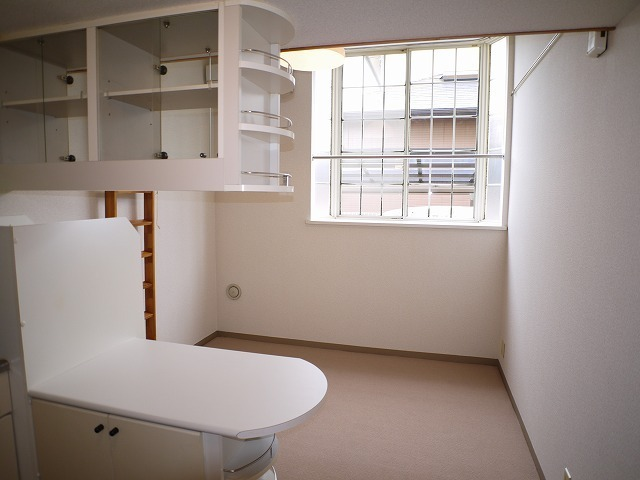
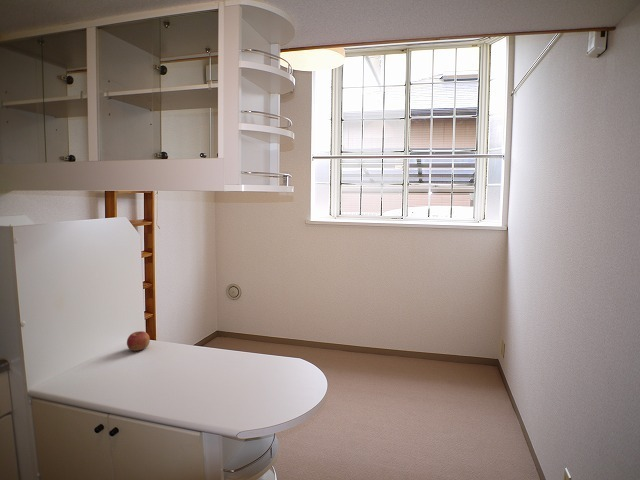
+ apple [126,330,151,352]
